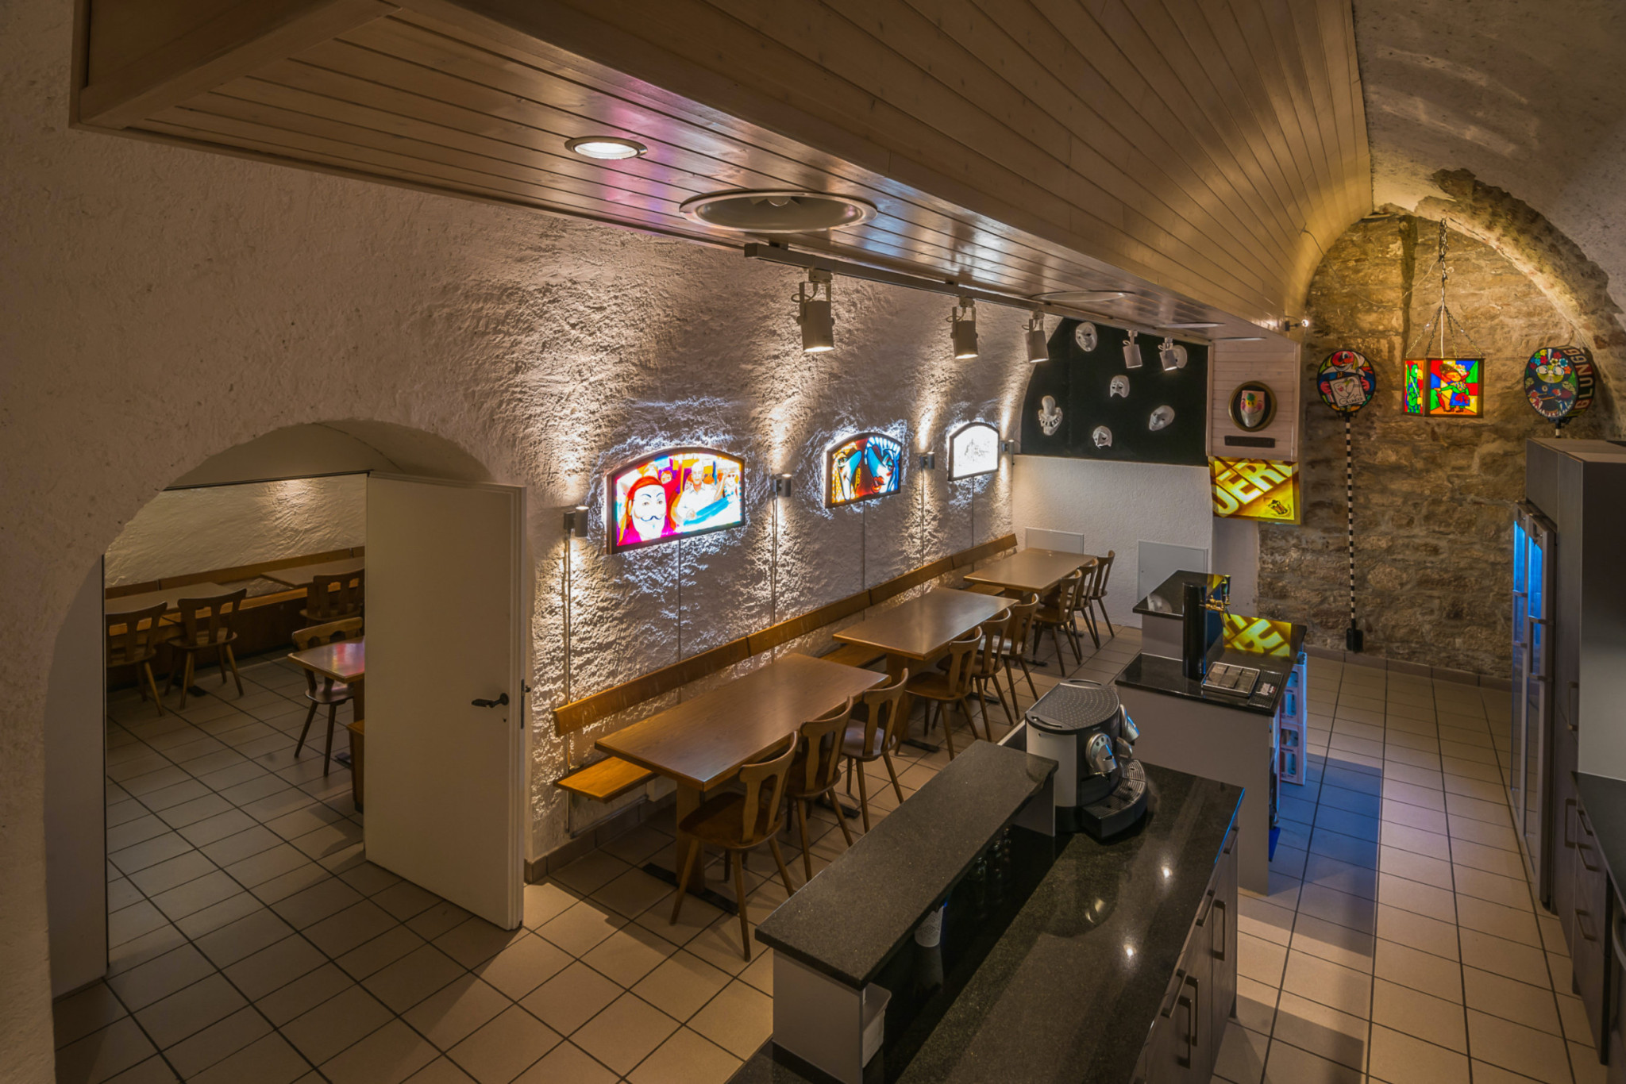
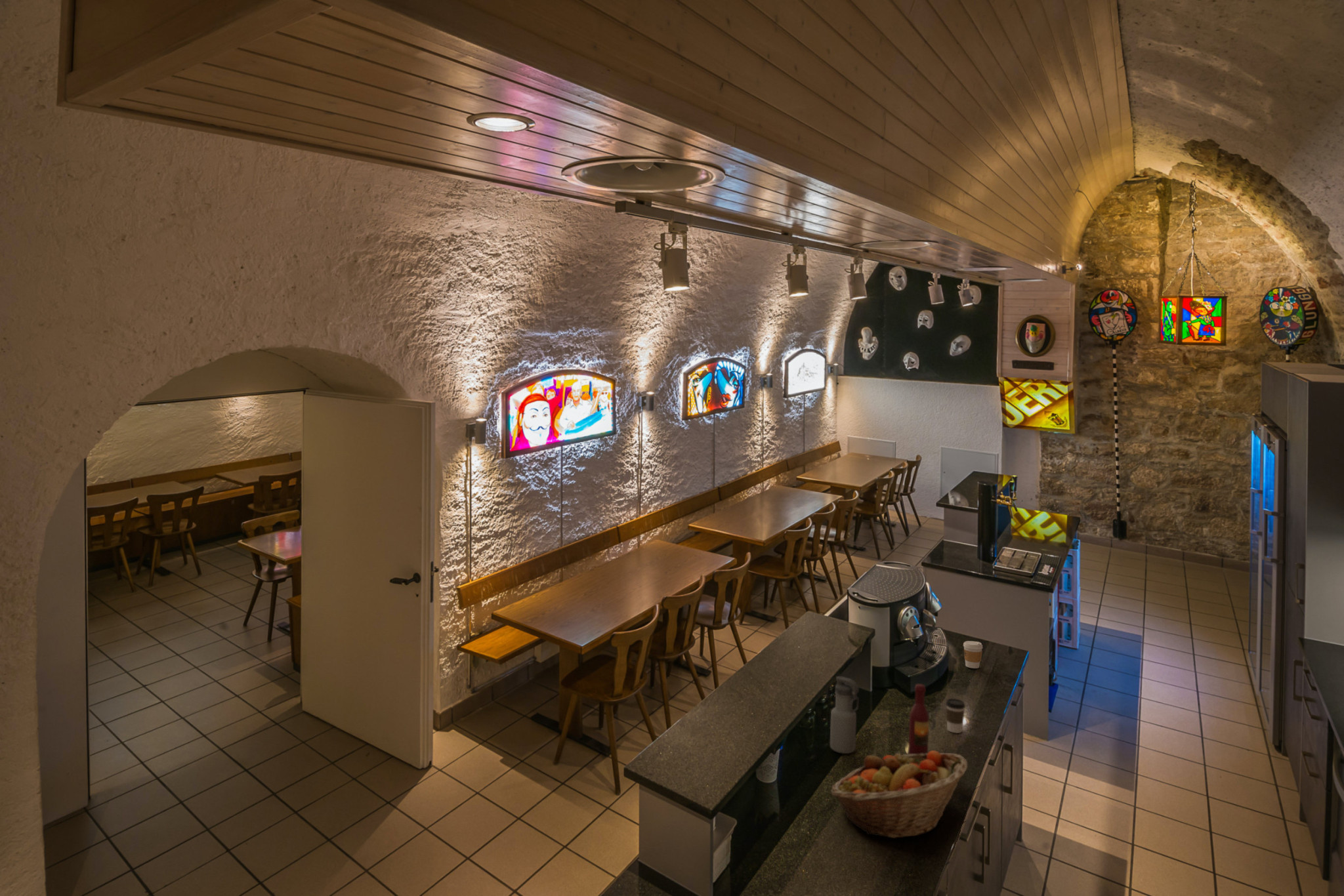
+ coffee cup [963,640,983,669]
+ water bottle [829,676,860,754]
+ coffee cup [945,698,966,734]
+ fruit basket [830,750,968,839]
+ wine bottle [908,683,930,754]
